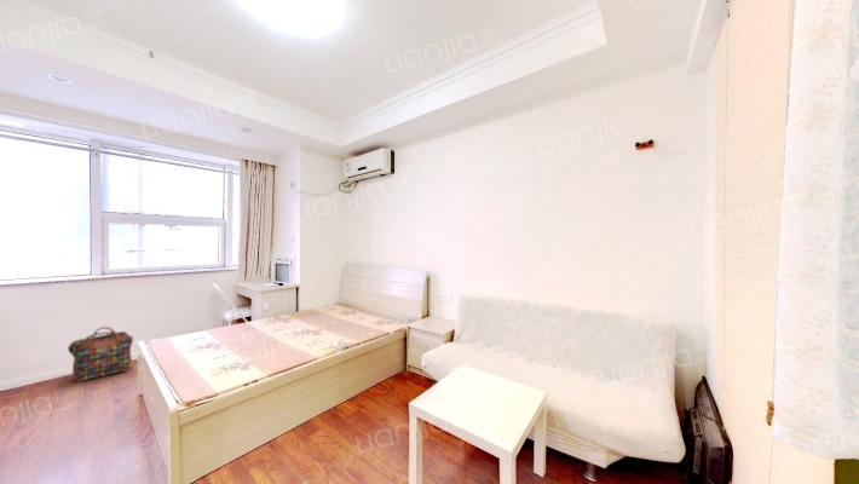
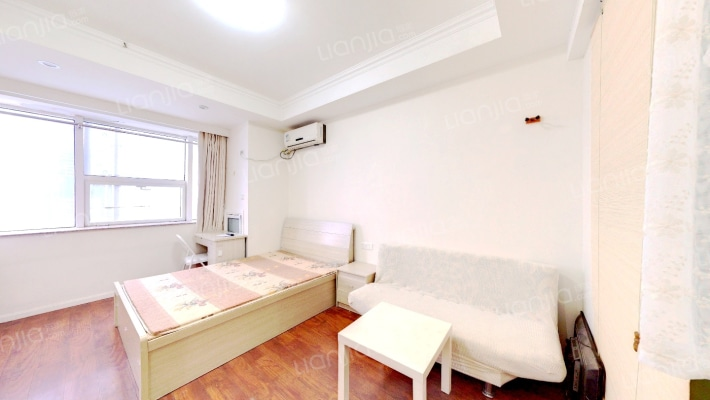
- backpack [67,325,134,384]
